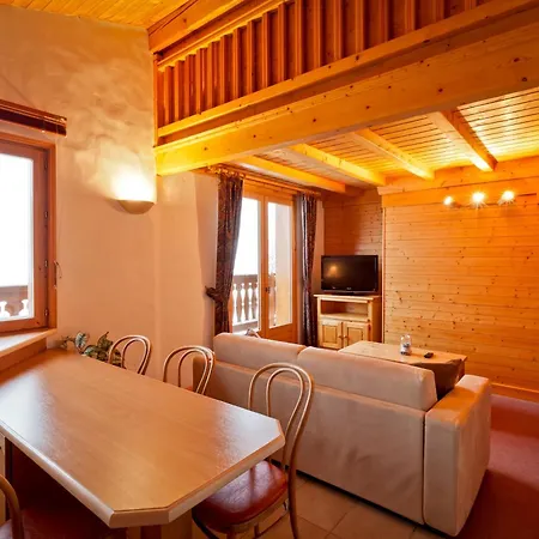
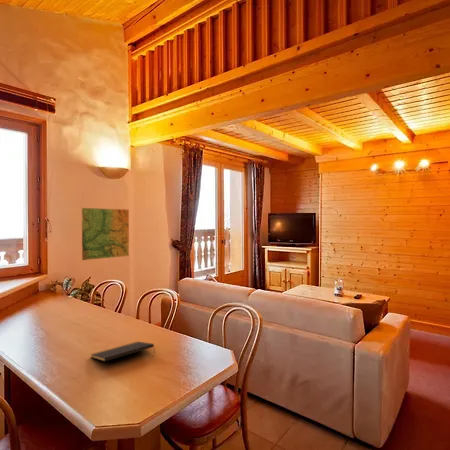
+ notepad [89,340,156,363]
+ map [81,207,130,261]
